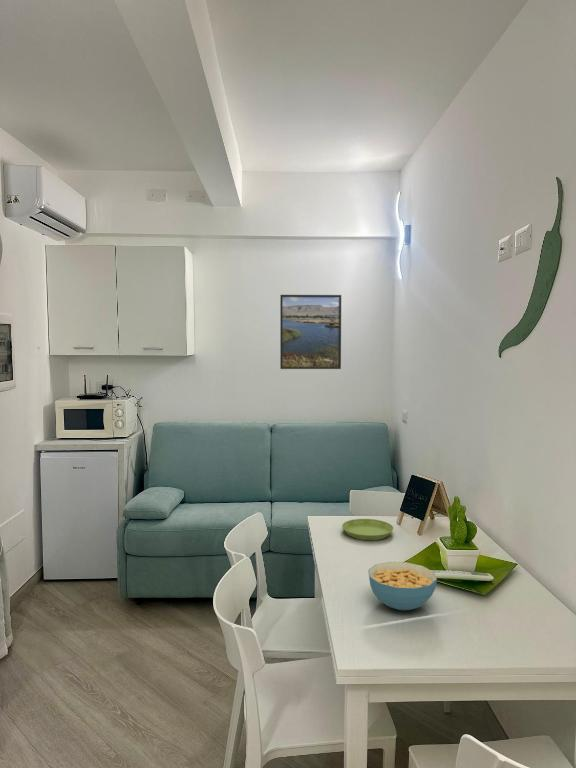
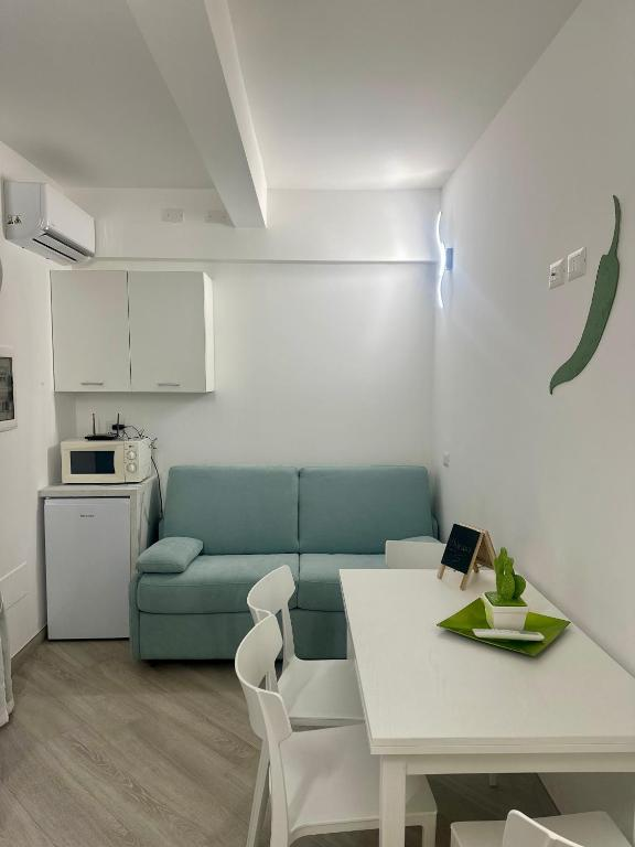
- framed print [279,294,342,370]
- saucer [341,518,394,541]
- cereal bowl [367,561,438,611]
